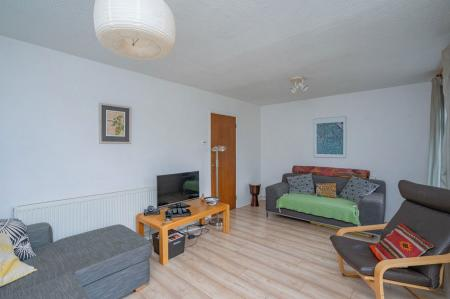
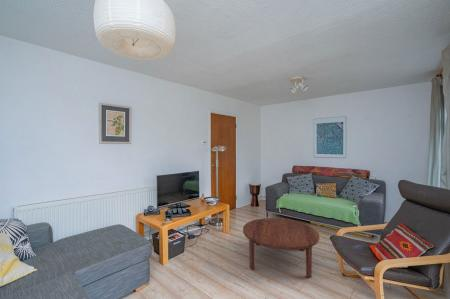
+ coffee table [242,217,320,279]
